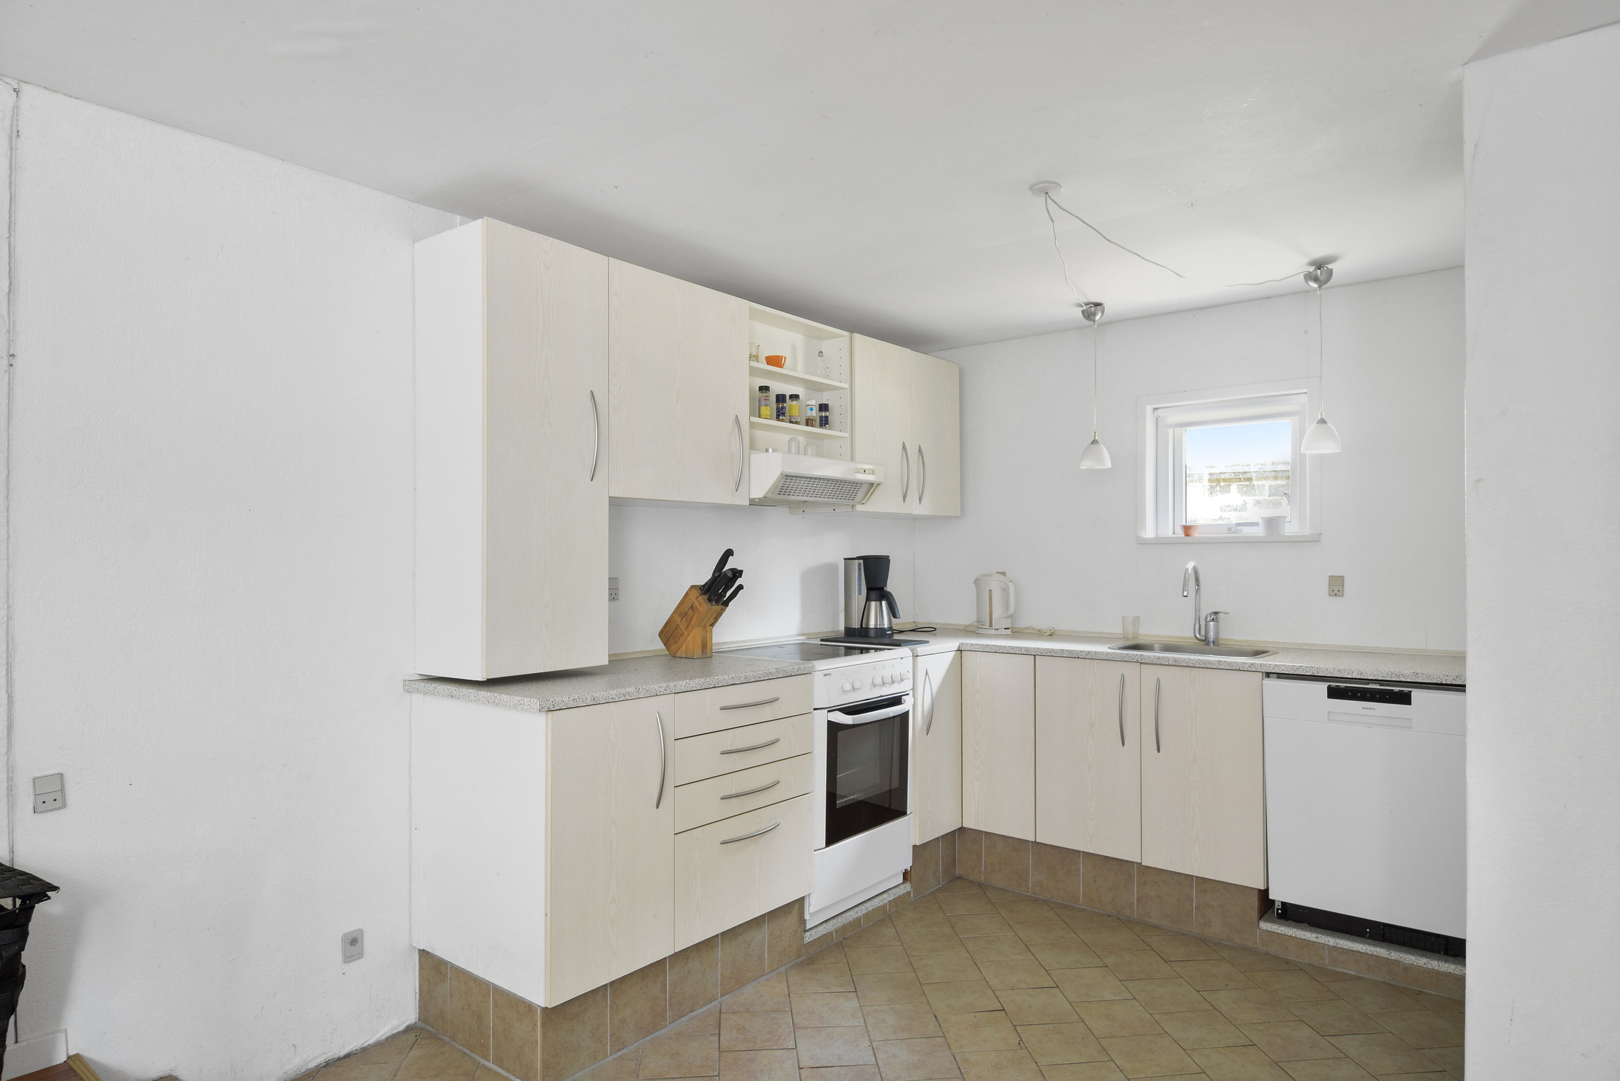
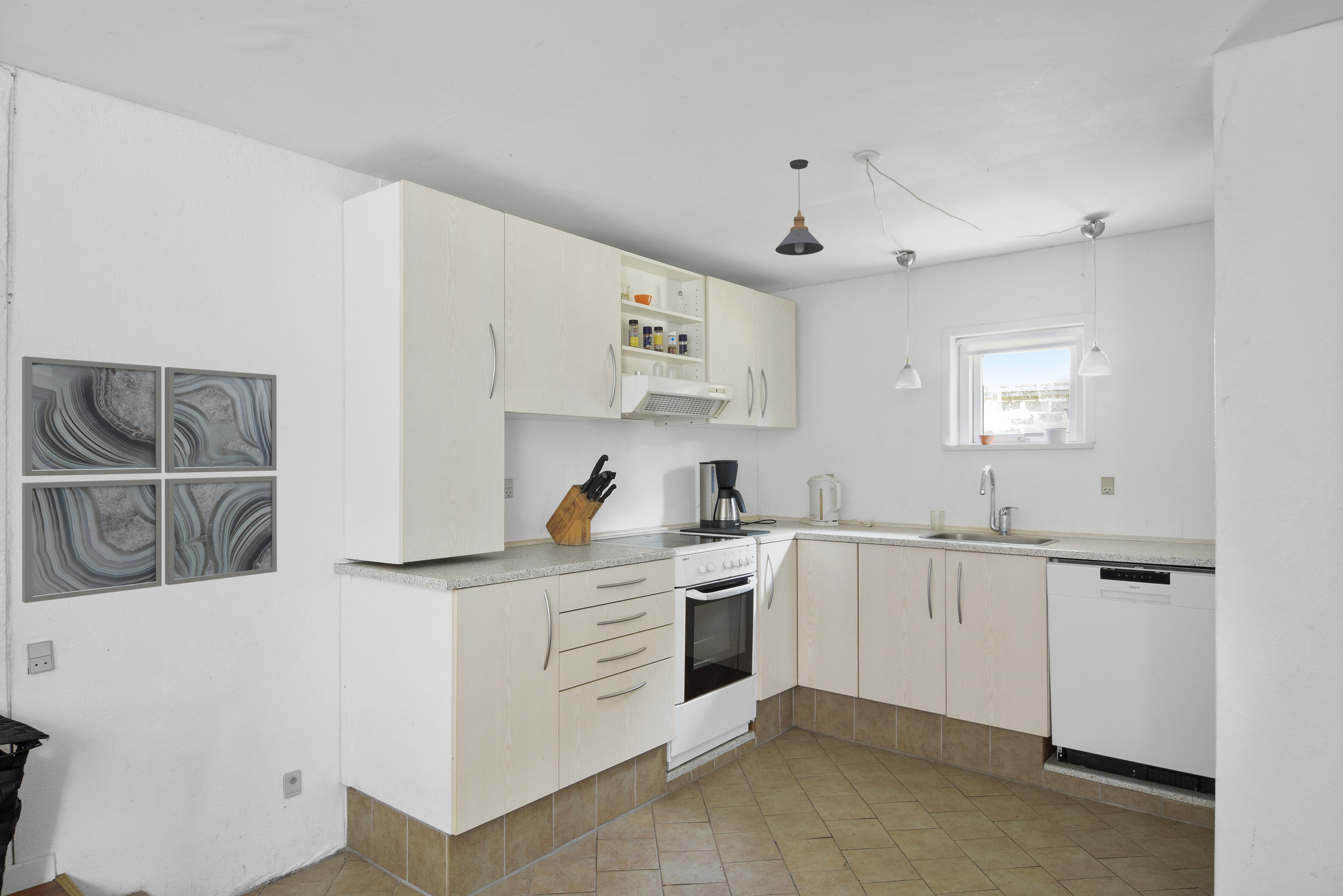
+ wall art [21,356,277,603]
+ pendant light [775,159,824,256]
